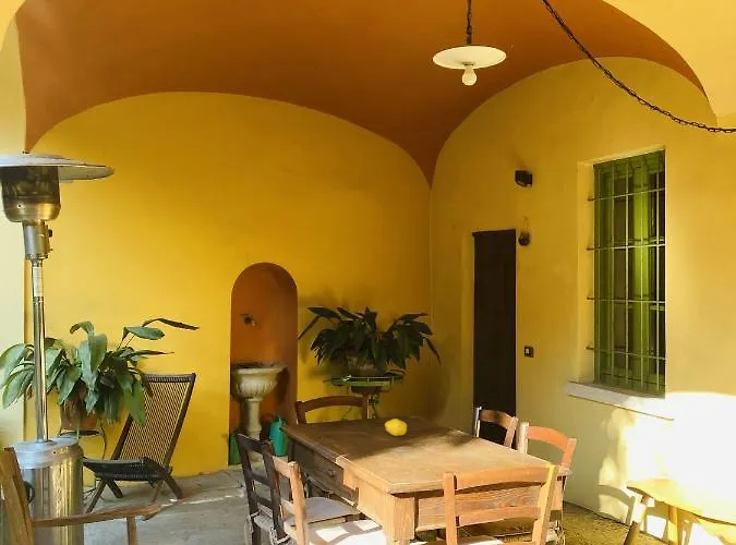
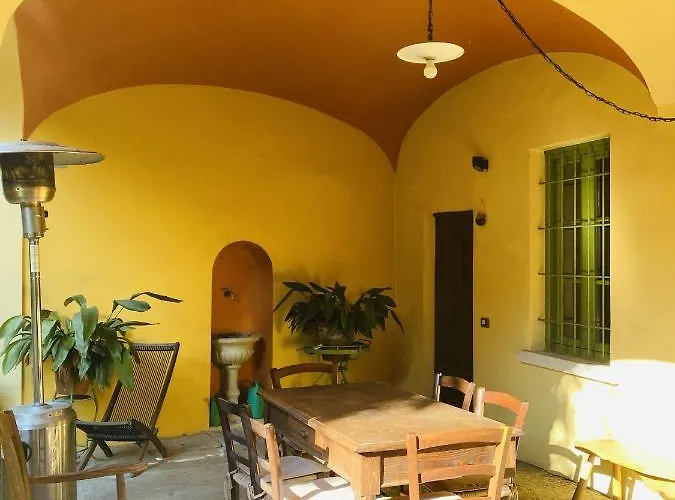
- fruit [383,417,408,437]
